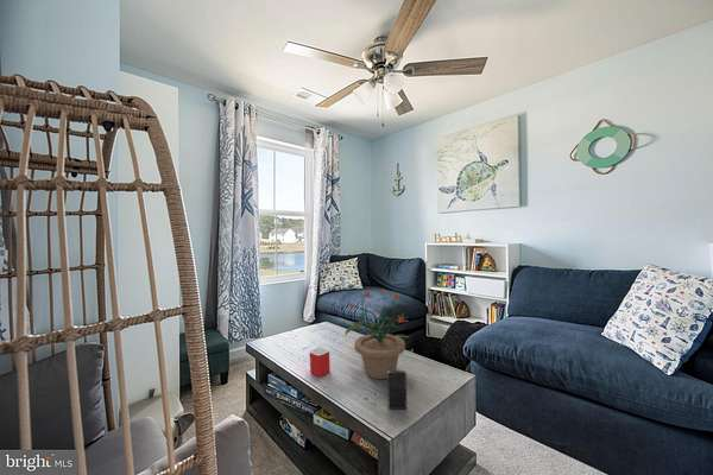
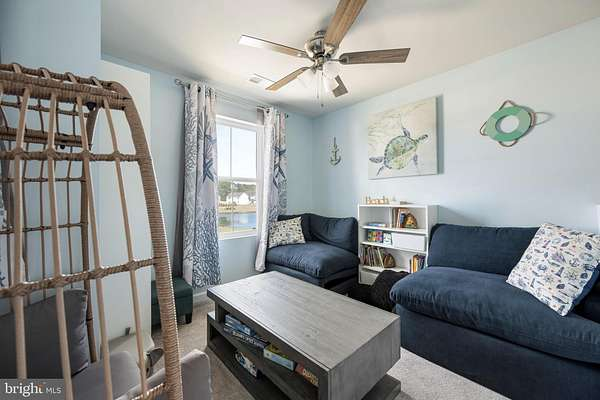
- mug [308,346,332,378]
- potted plant [345,287,411,380]
- smartphone [386,370,408,411]
